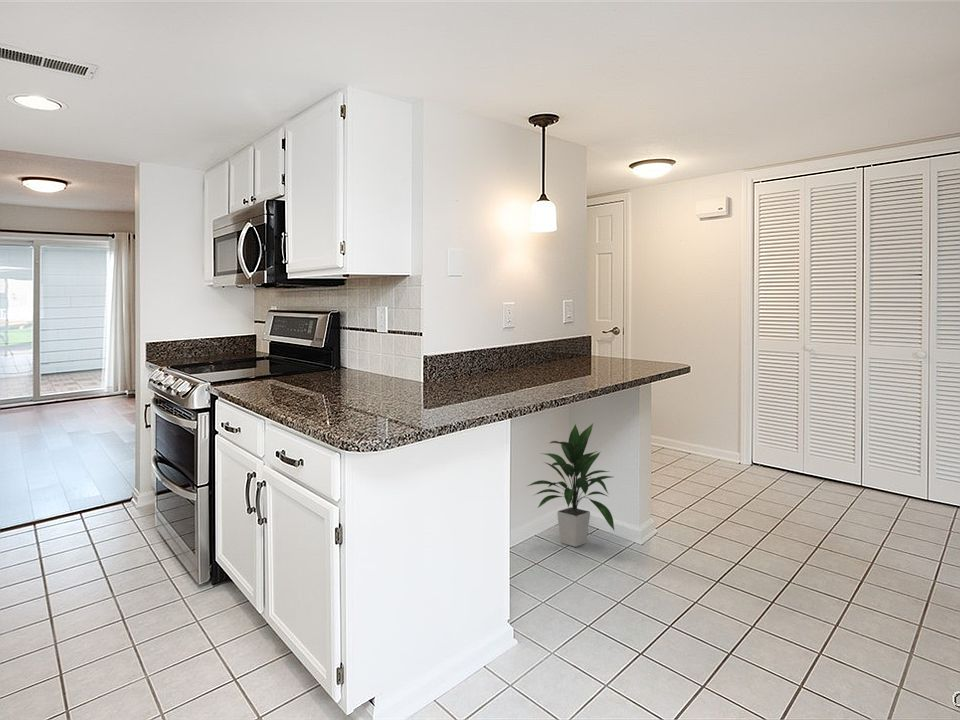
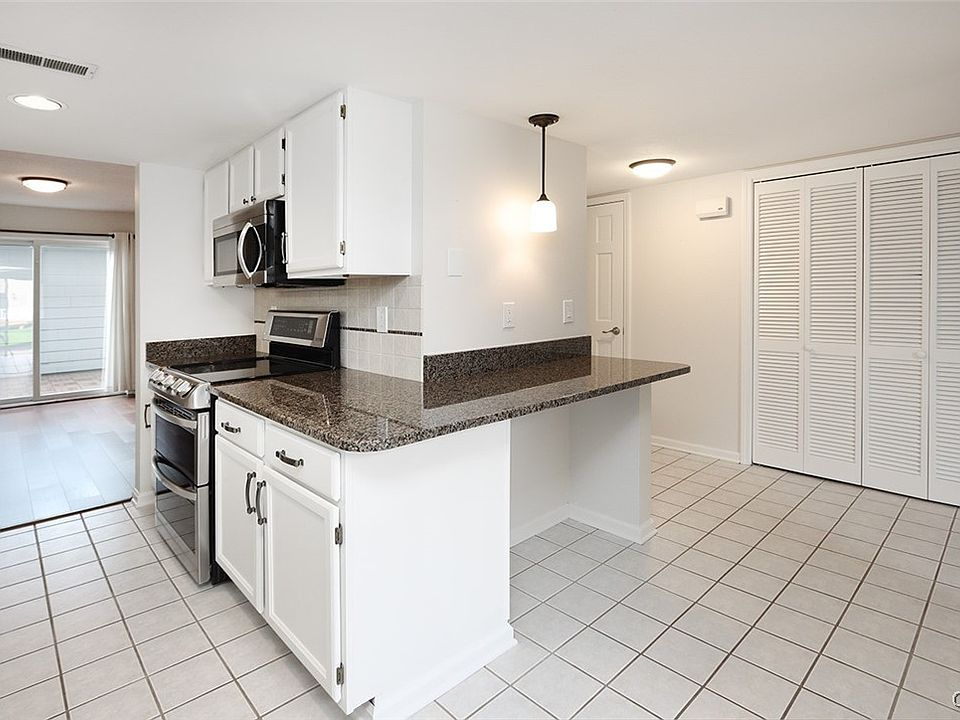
- indoor plant [527,423,615,548]
